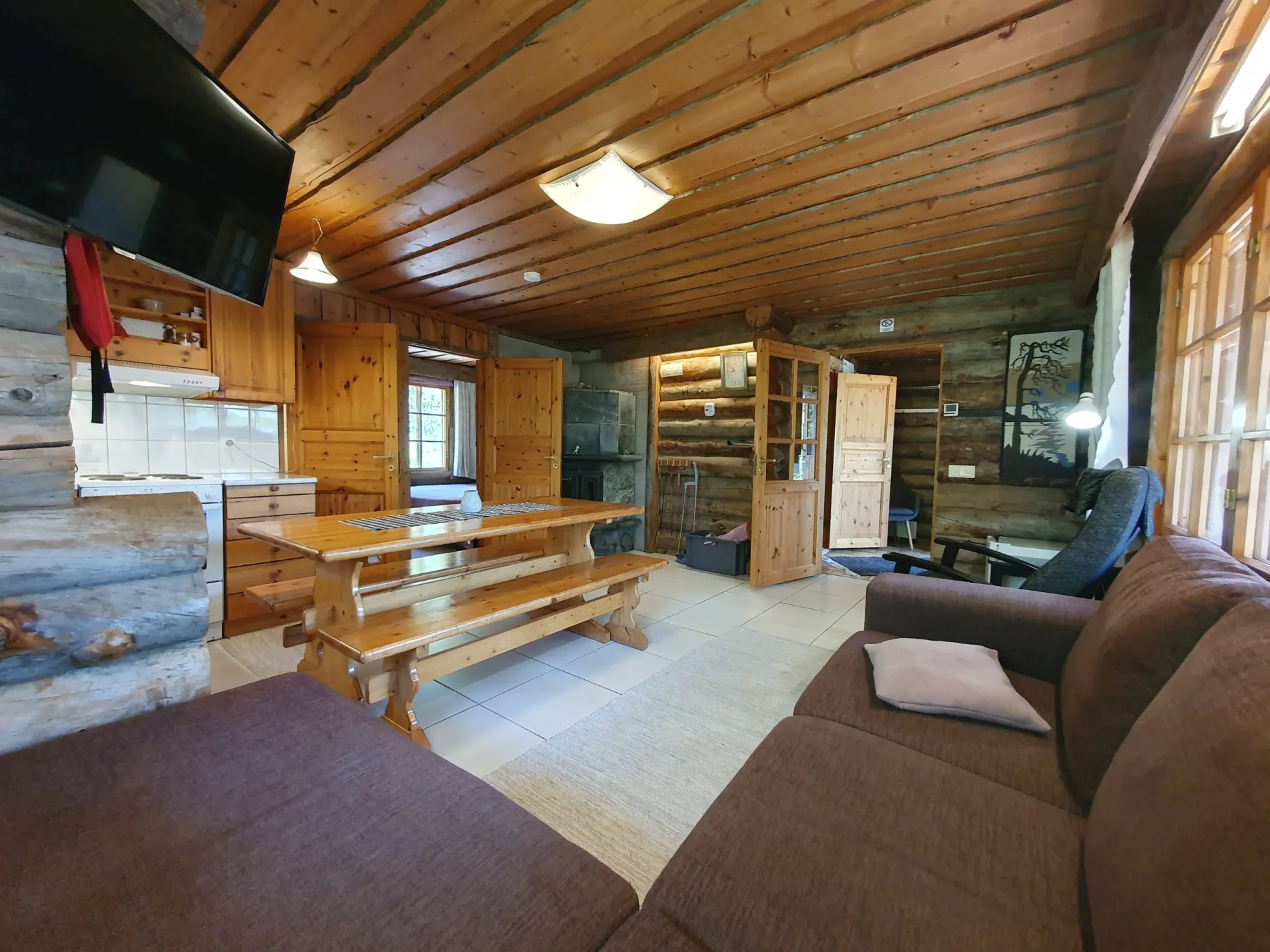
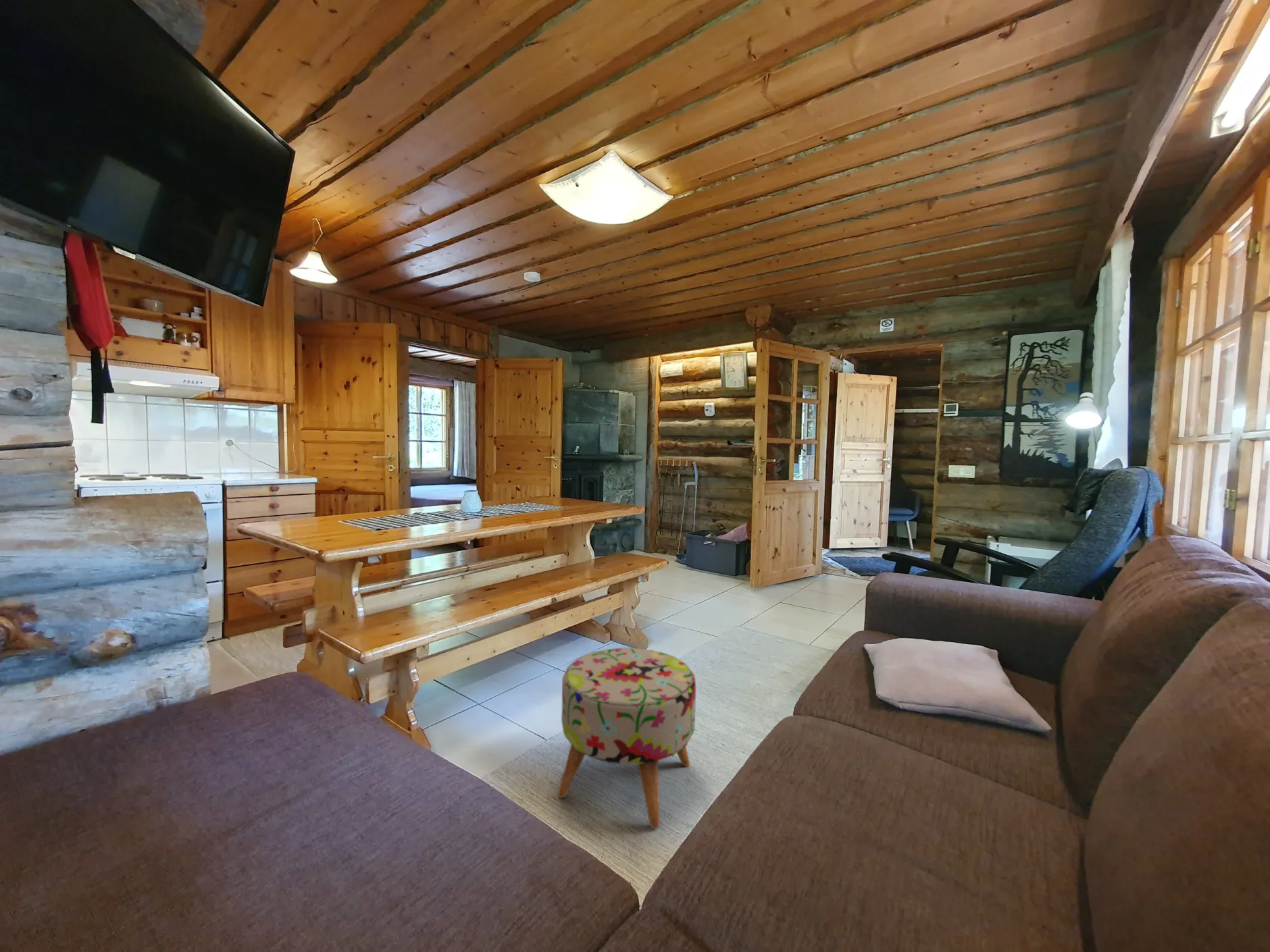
+ ottoman [557,647,696,829]
